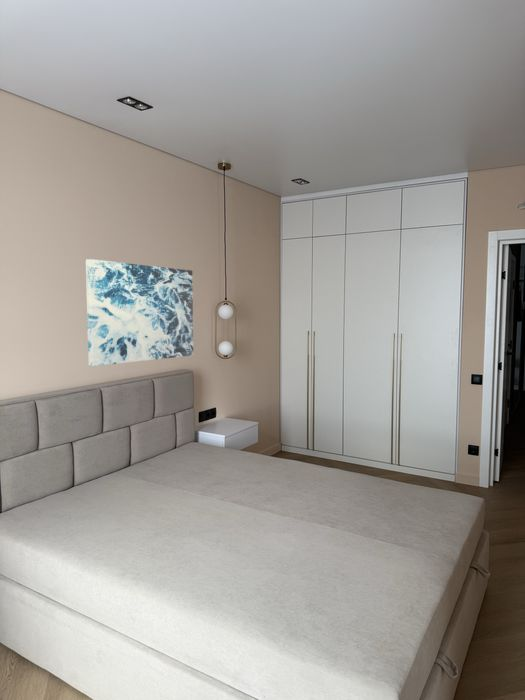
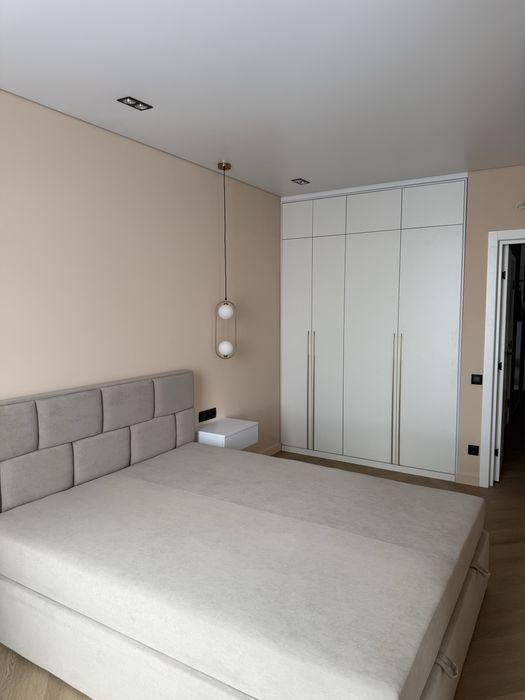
- wall art [85,258,194,367]
